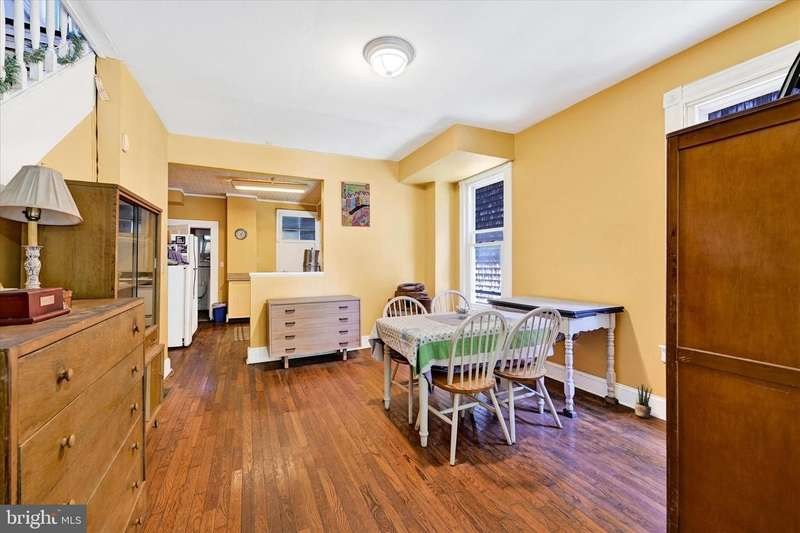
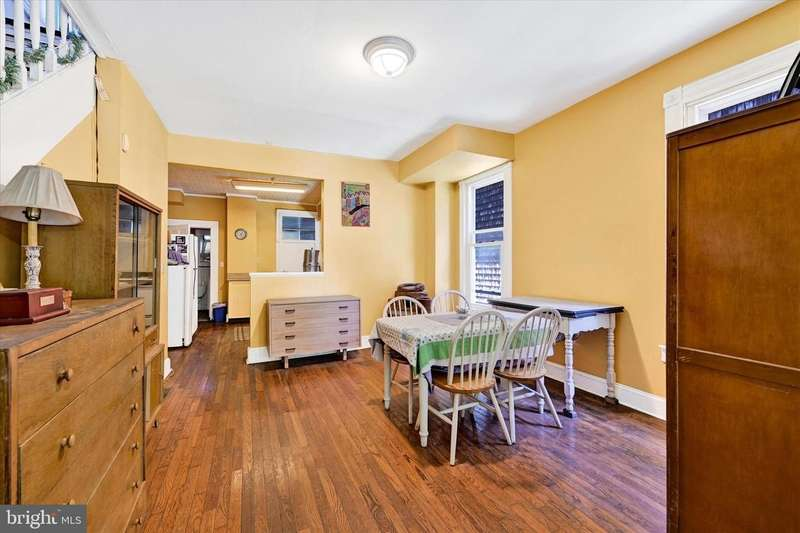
- potted plant [634,383,653,419]
